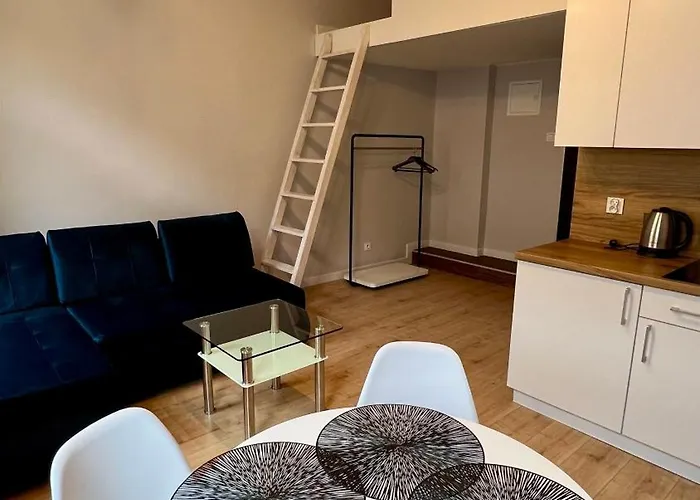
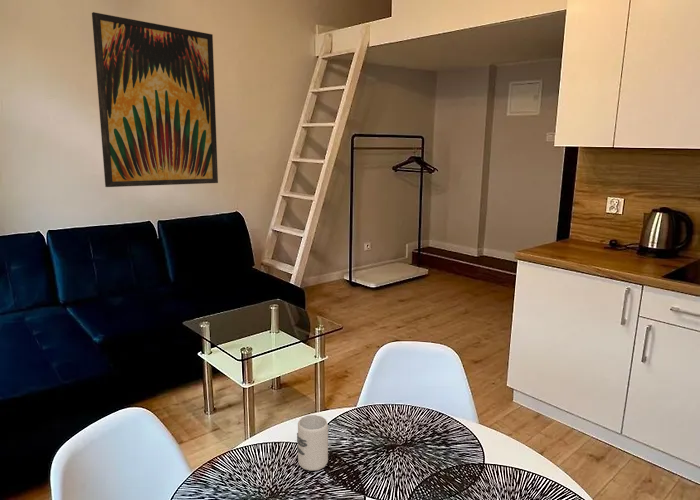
+ wall art [91,11,219,188]
+ cup [296,414,329,472]
